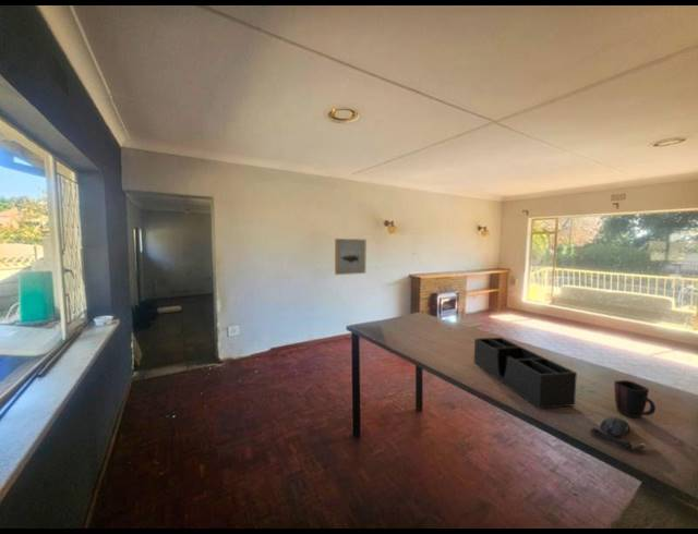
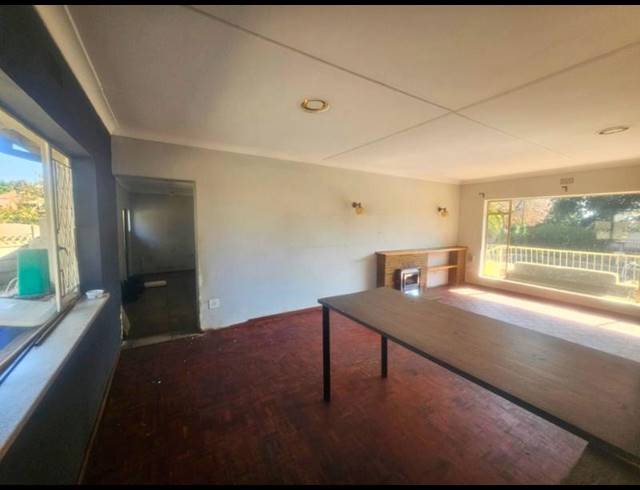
- computer mouse [589,415,647,453]
- mug [613,379,657,418]
- wall art [334,238,368,276]
- desk organizer [473,337,578,410]
